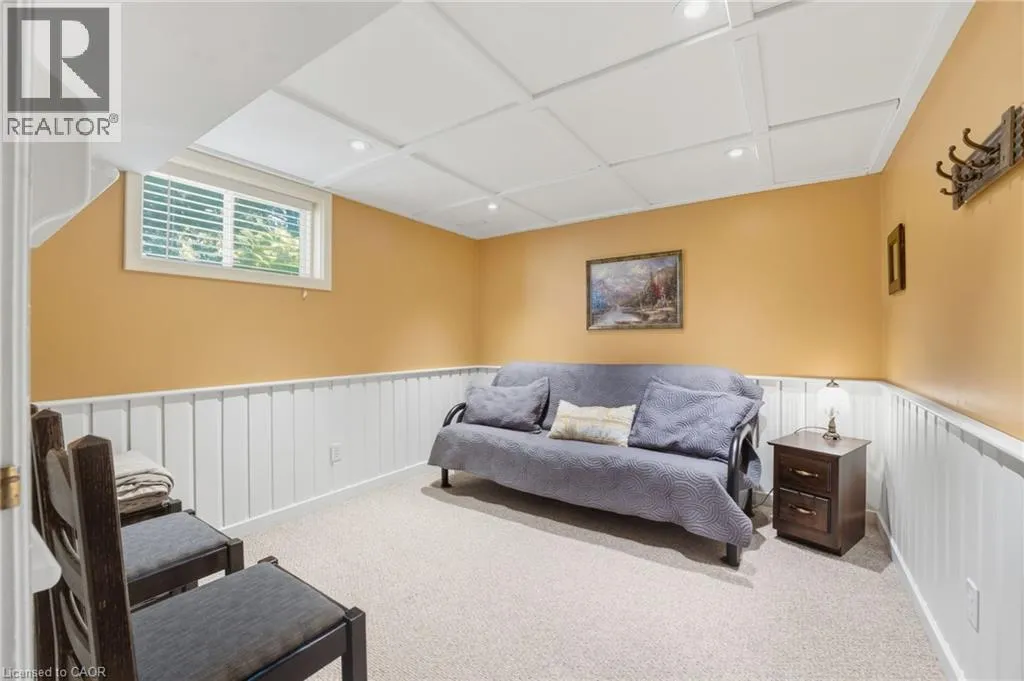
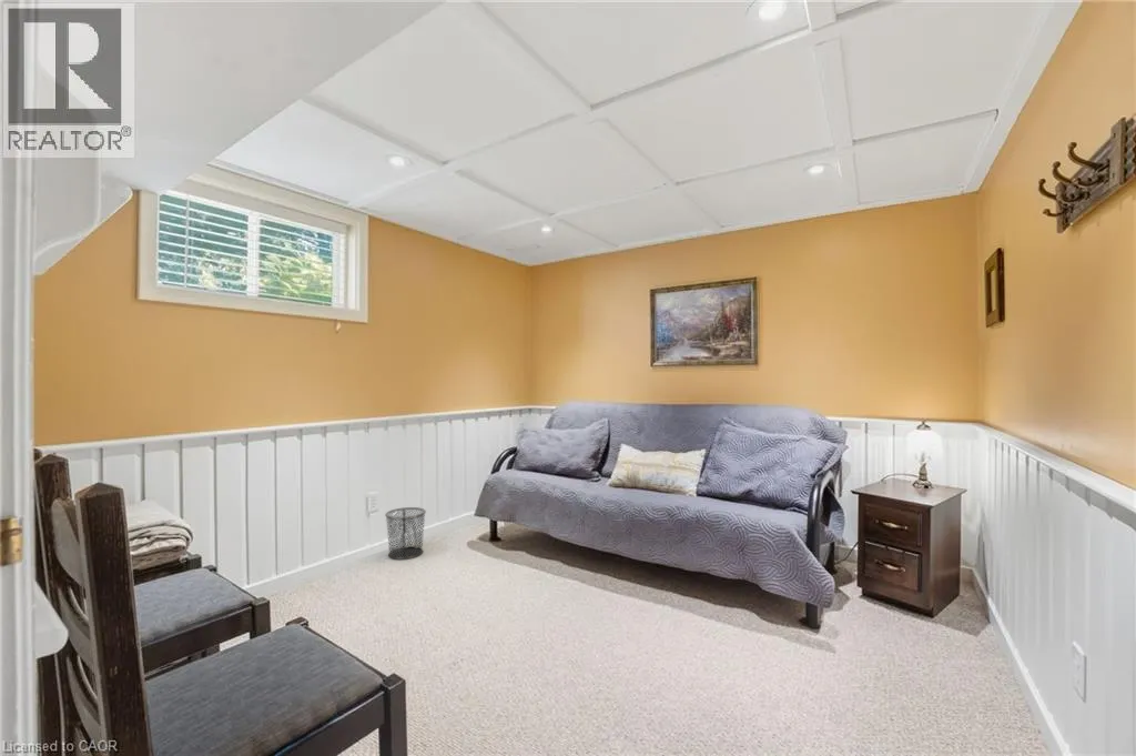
+ waste bin [384,506,427,561]
